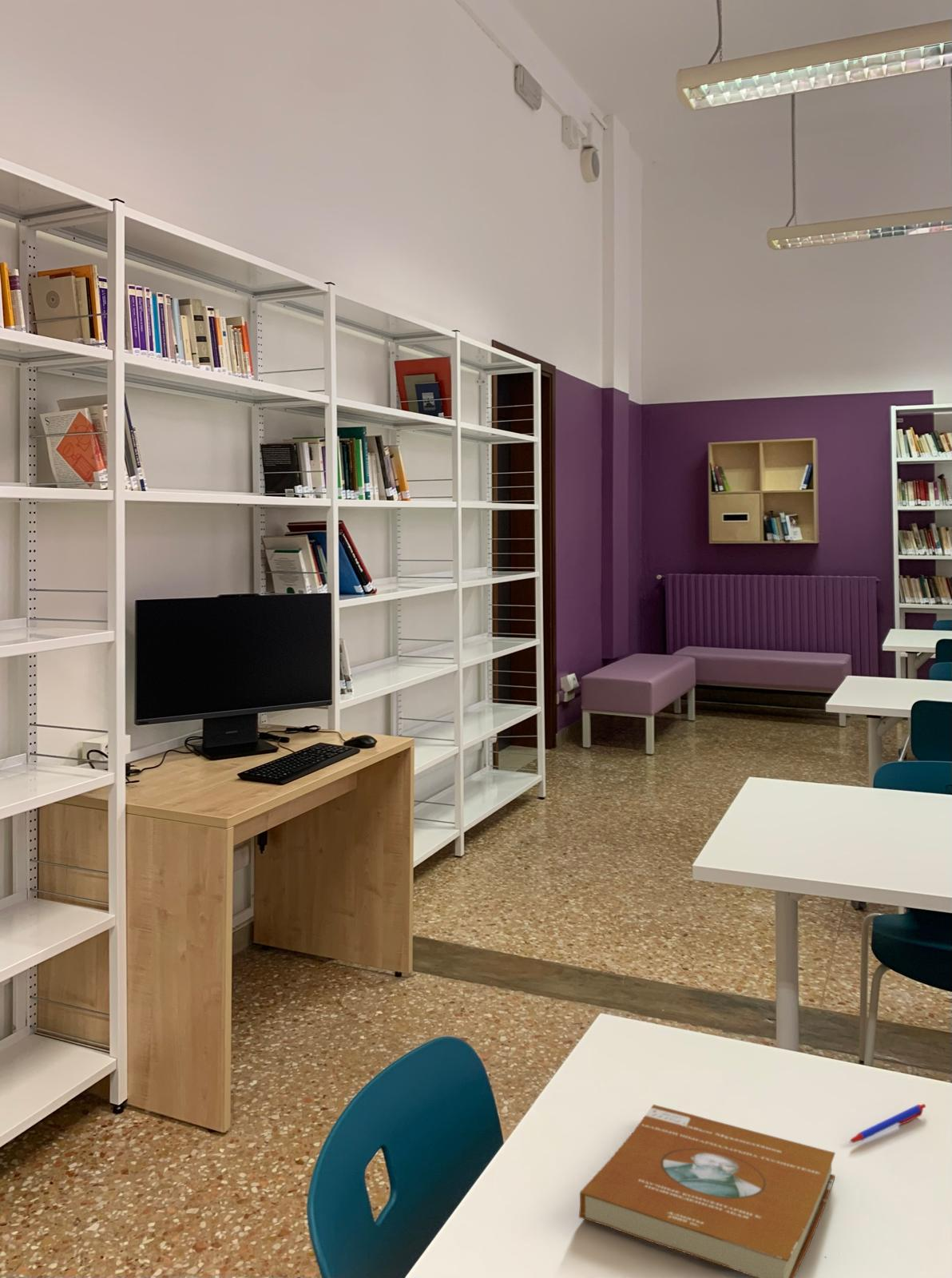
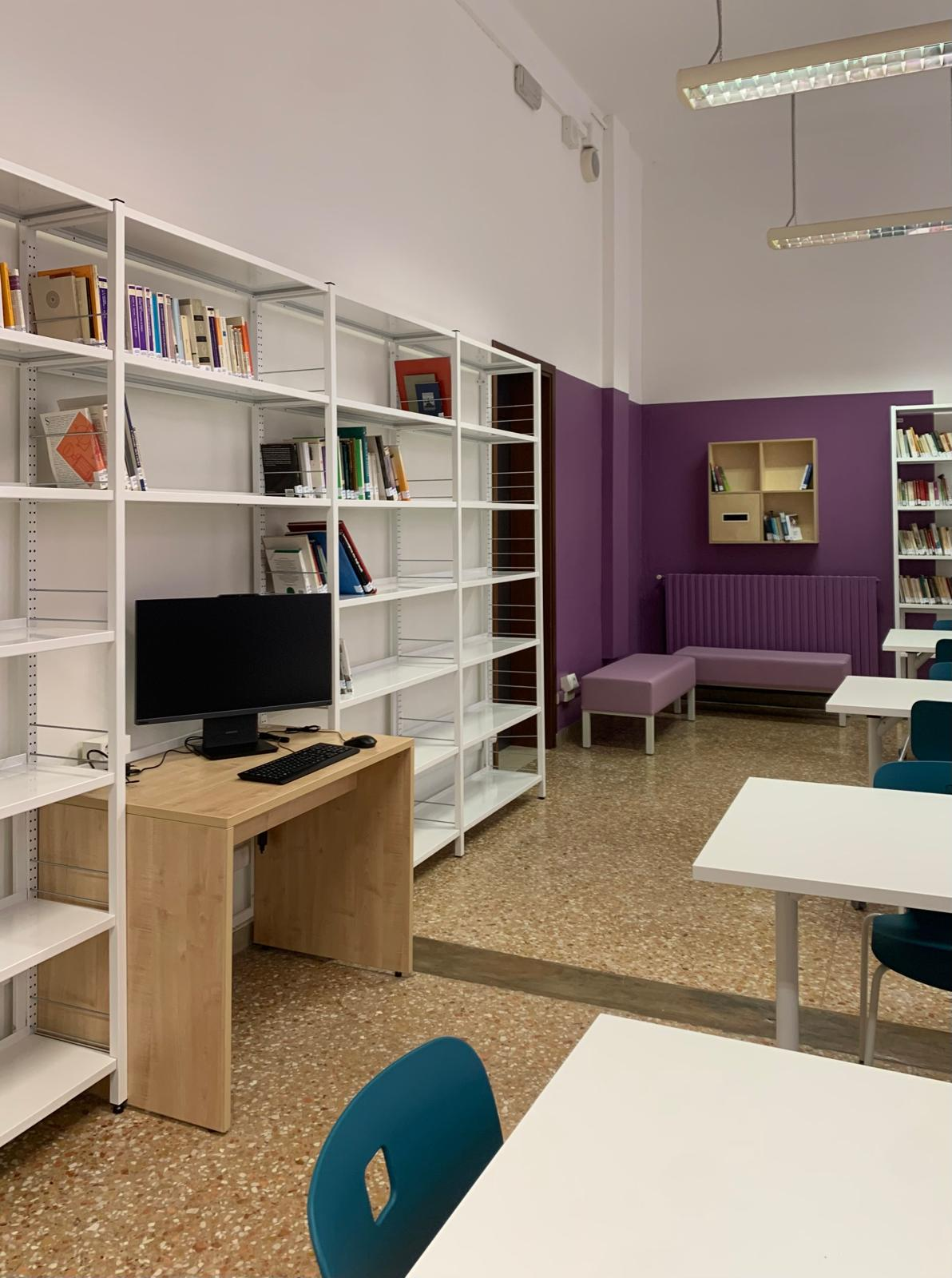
- pen [848,1103,926,1144]
- book [578,1104,835,1278]
